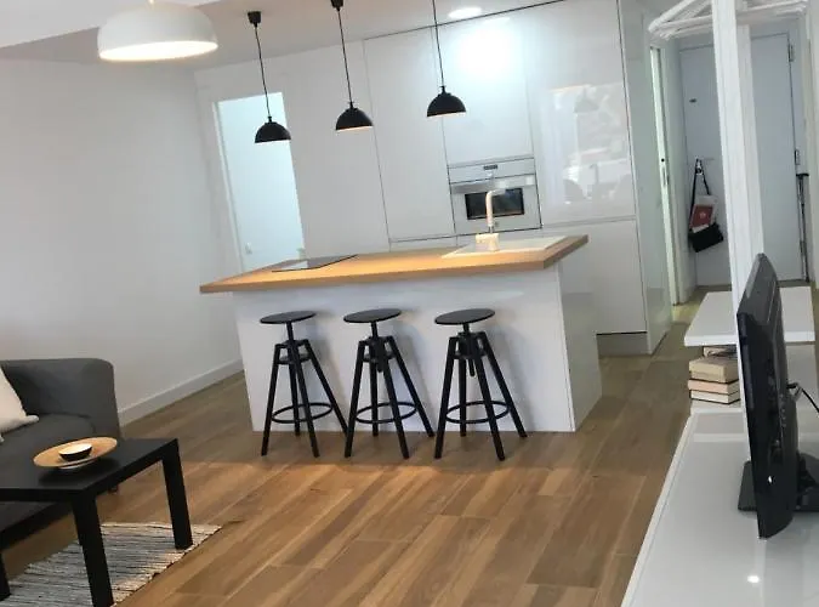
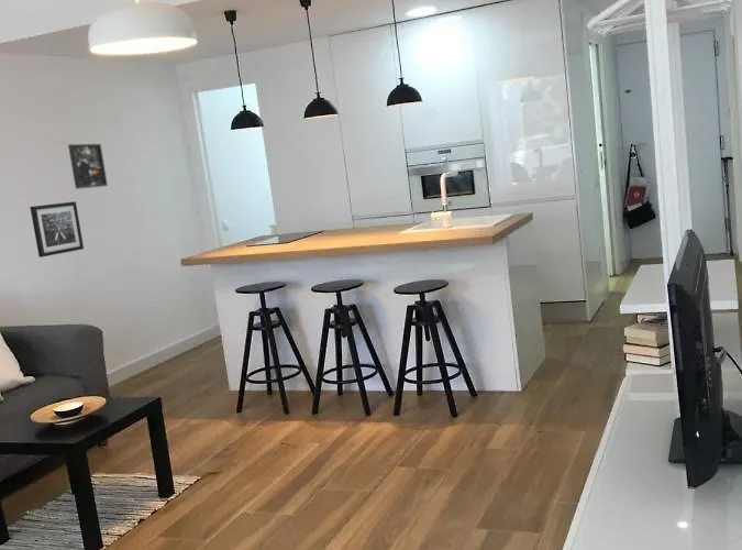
+ wall art [29,200,85,258]
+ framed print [67,143,109,190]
